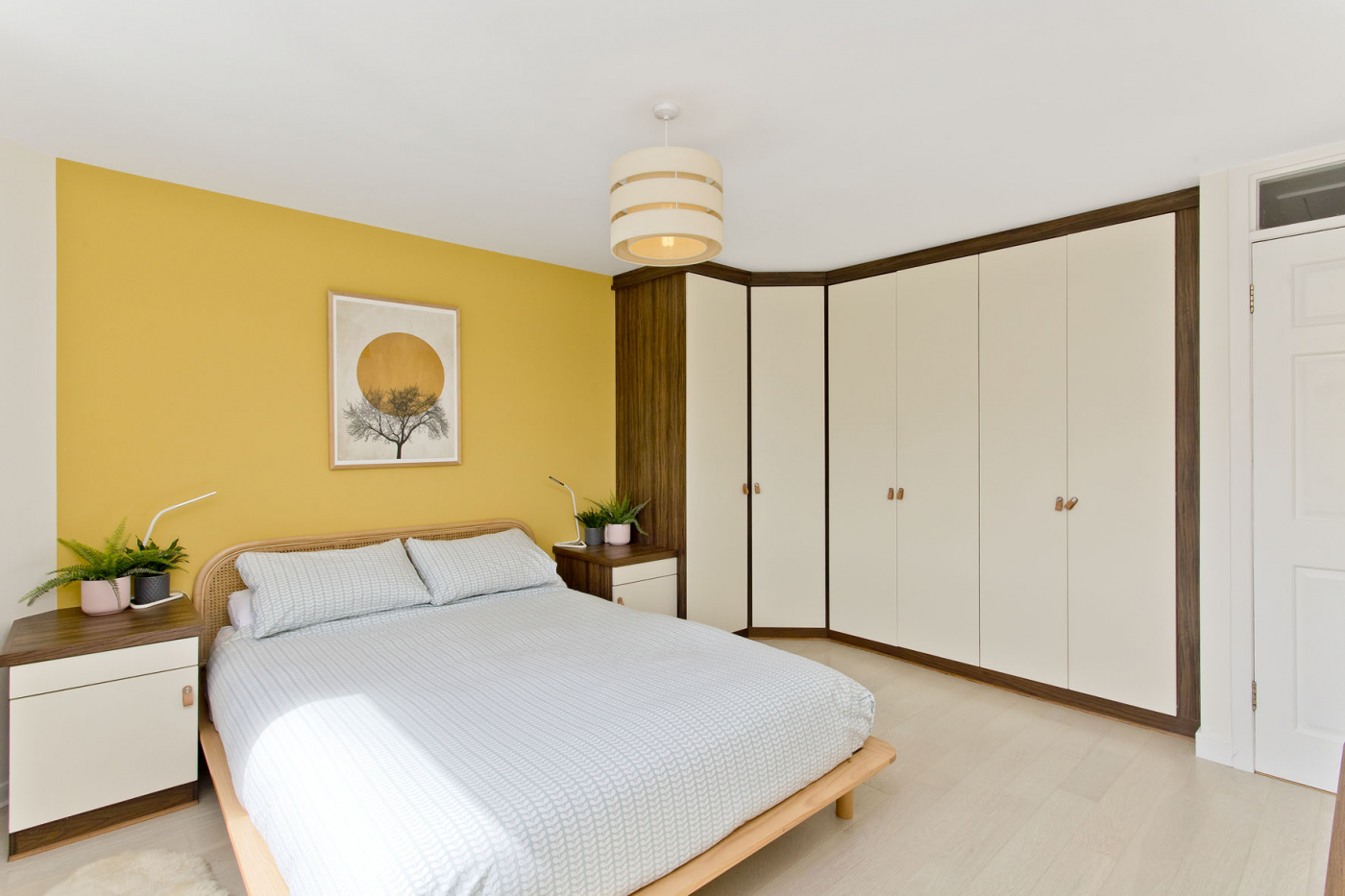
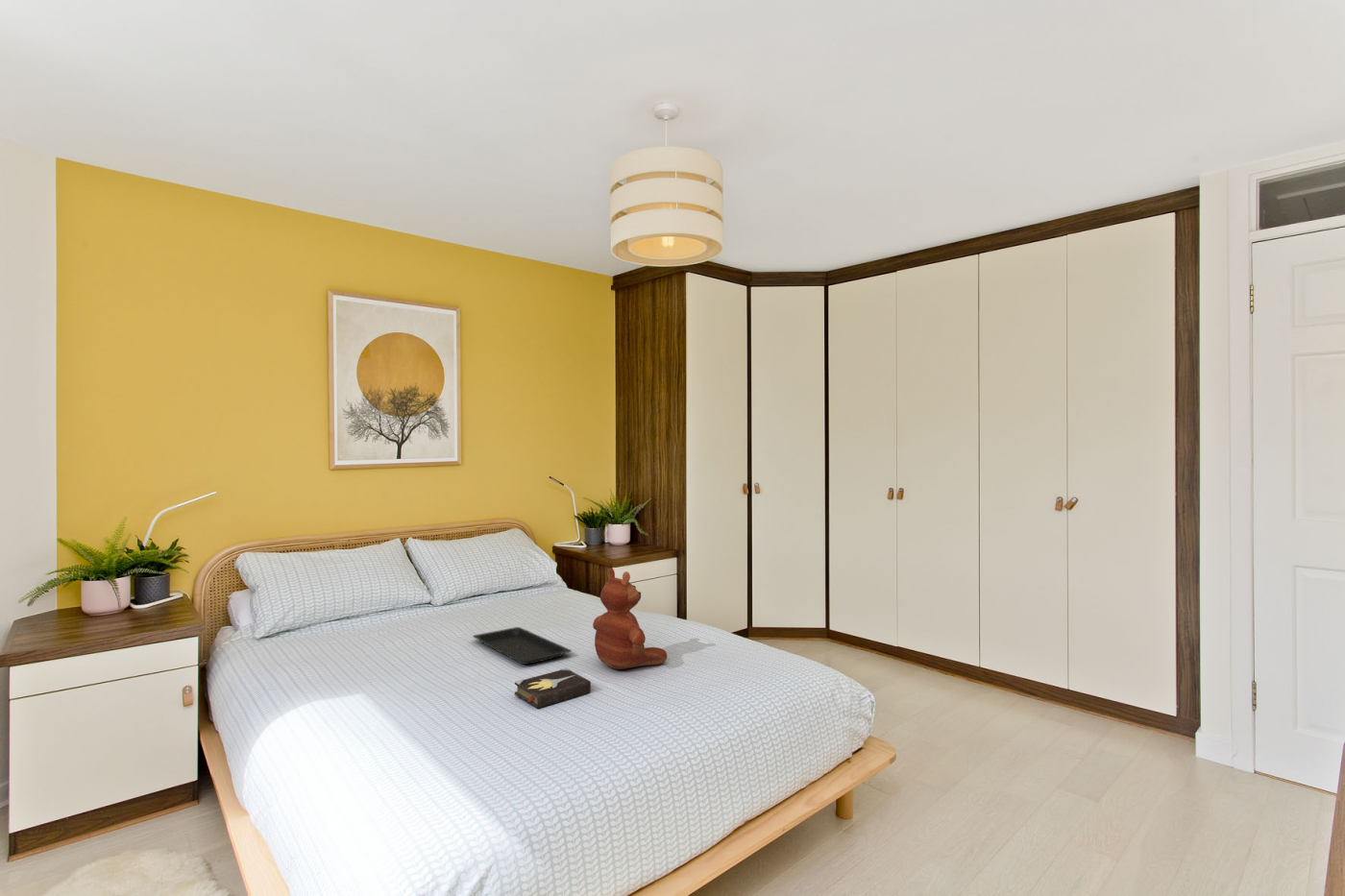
+ teddy bear [592,567,668,670]
+ serving tray [472,626,573,666]
+ hardback book [514,666,592,710]
